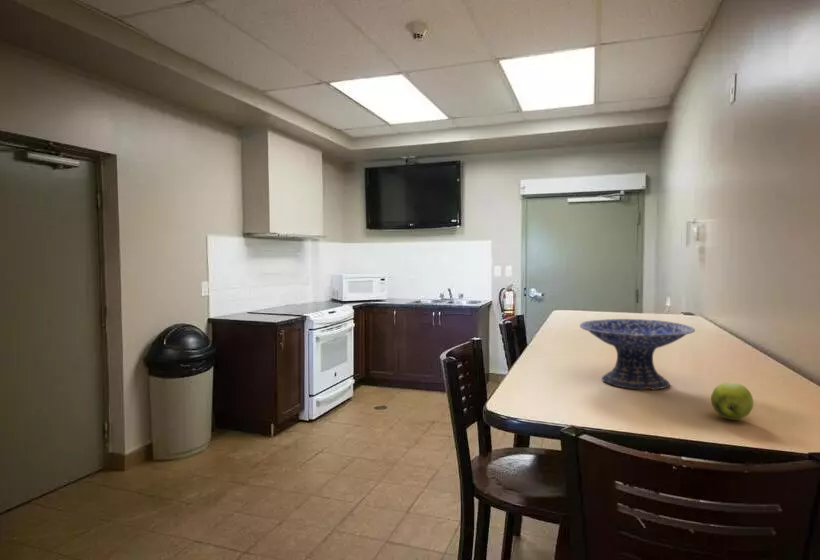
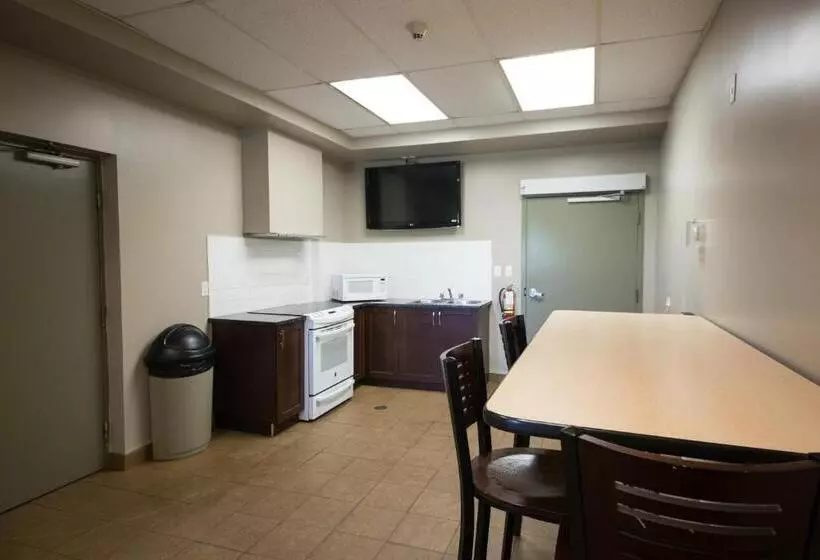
- decorative bowl [579,318,696,390]
- apple [710,381,755,421]
